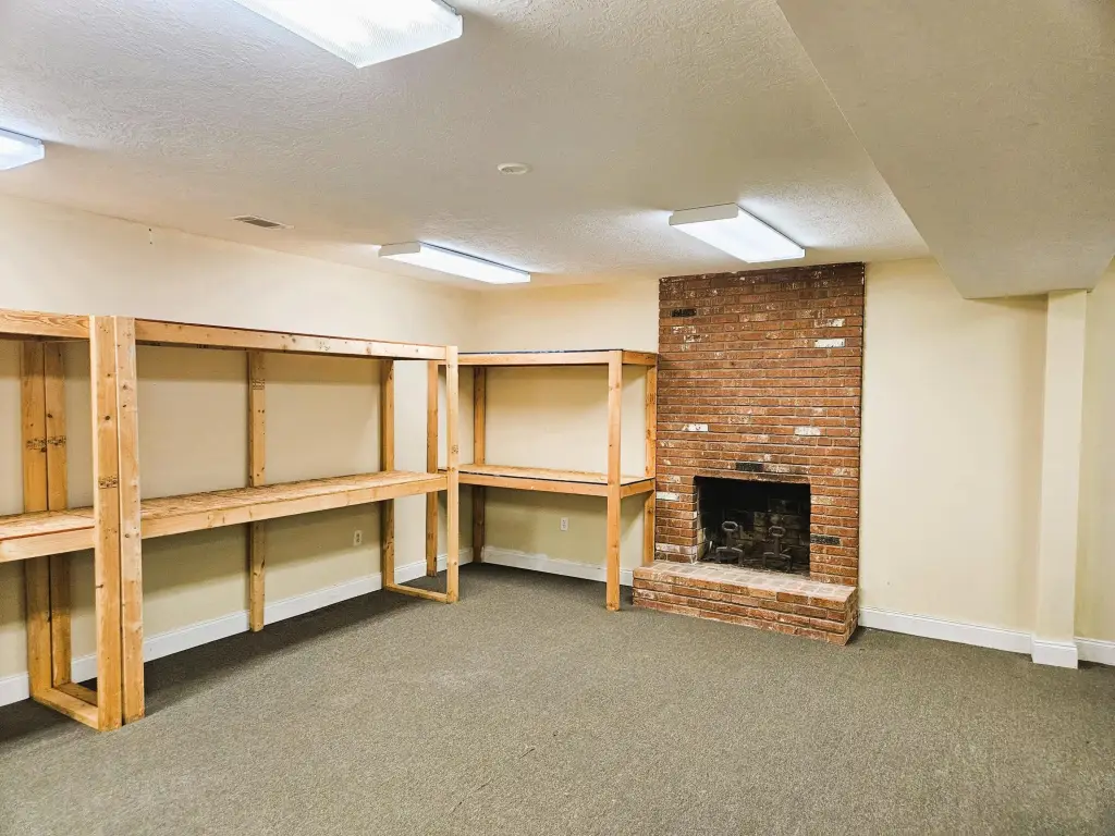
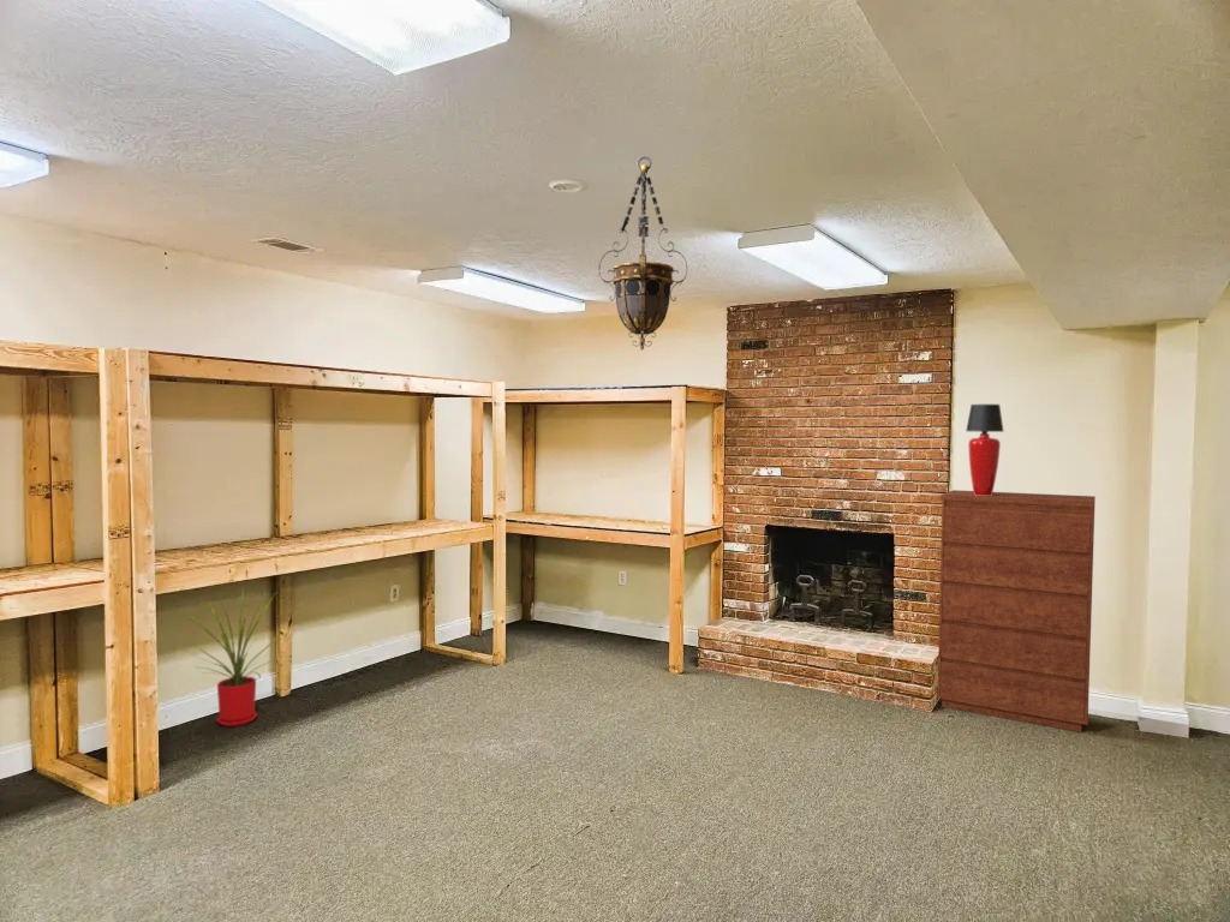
+ house plant [183,587,293,728]
+ dresser [936,489,1097,734]
+ hanging lantern [598,155,688,352]
+ table lamp [965,403,1004,496]
